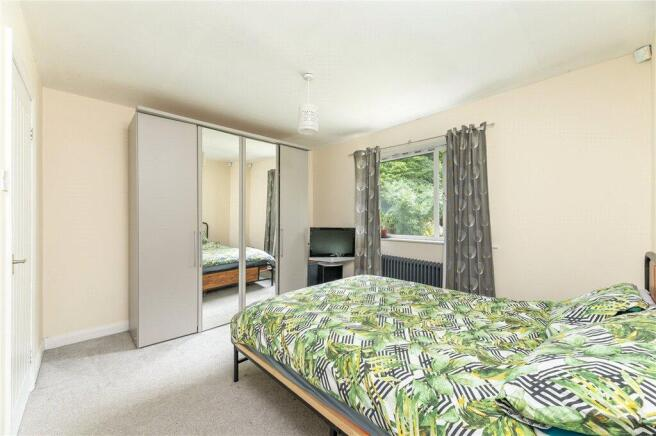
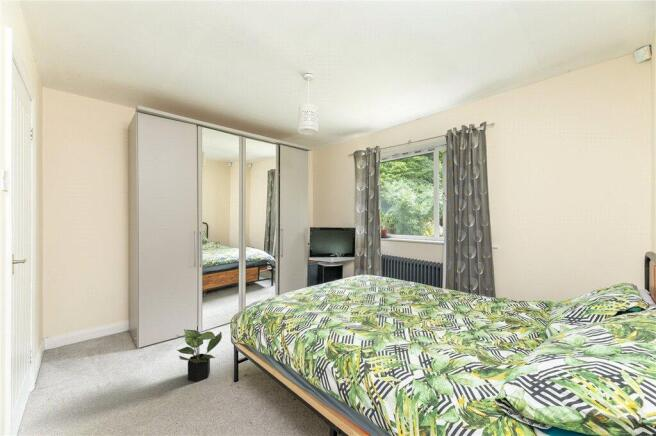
+ potted plant [175,328,223,383]
